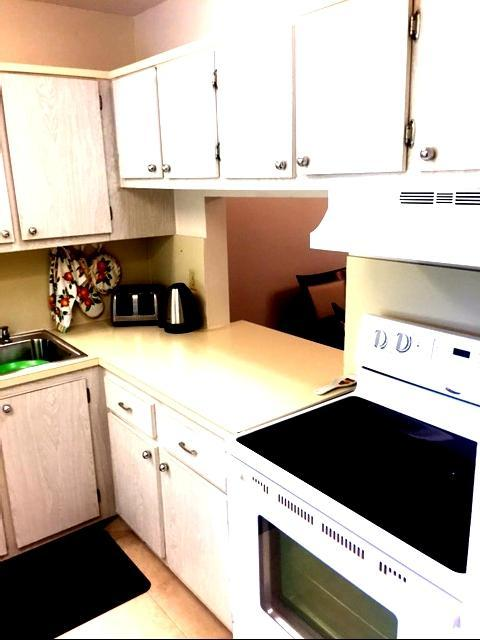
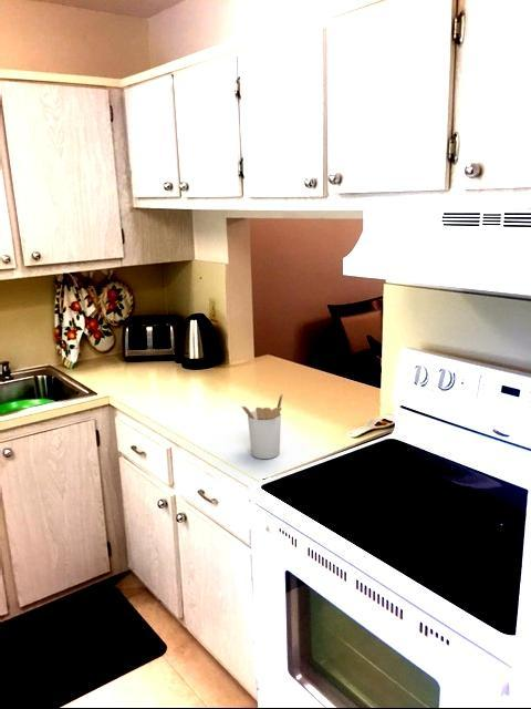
+ utensil holder [240,393,284,460]
